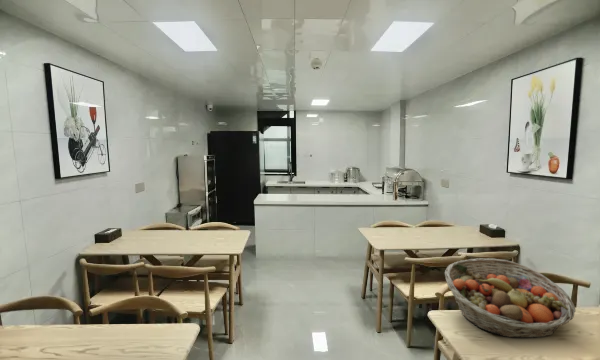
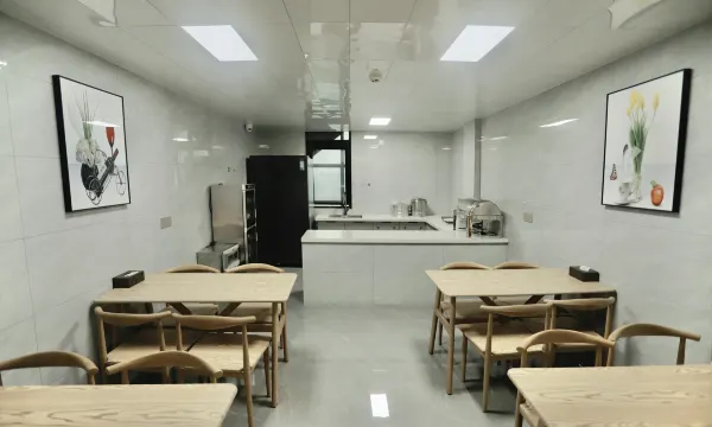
- fruit basket [444,257,576,339]
